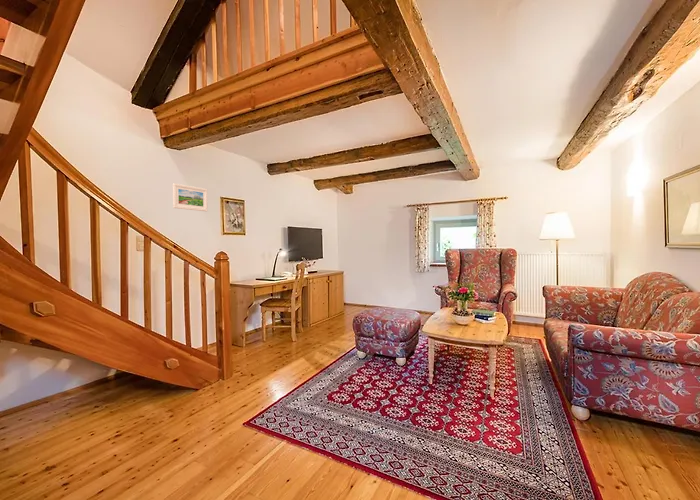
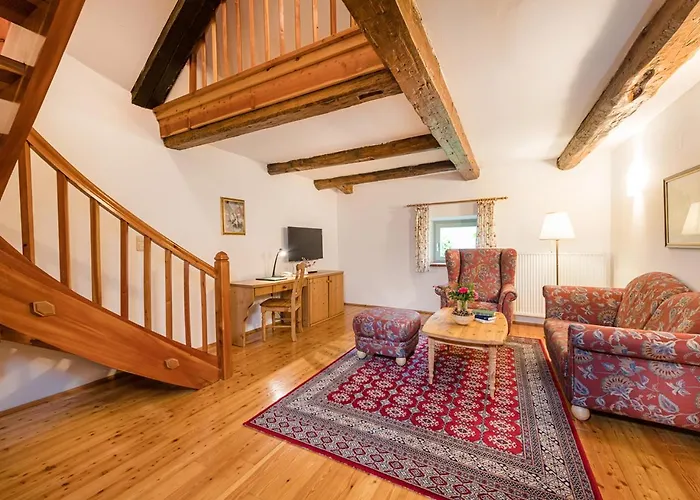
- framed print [172,182,209,212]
